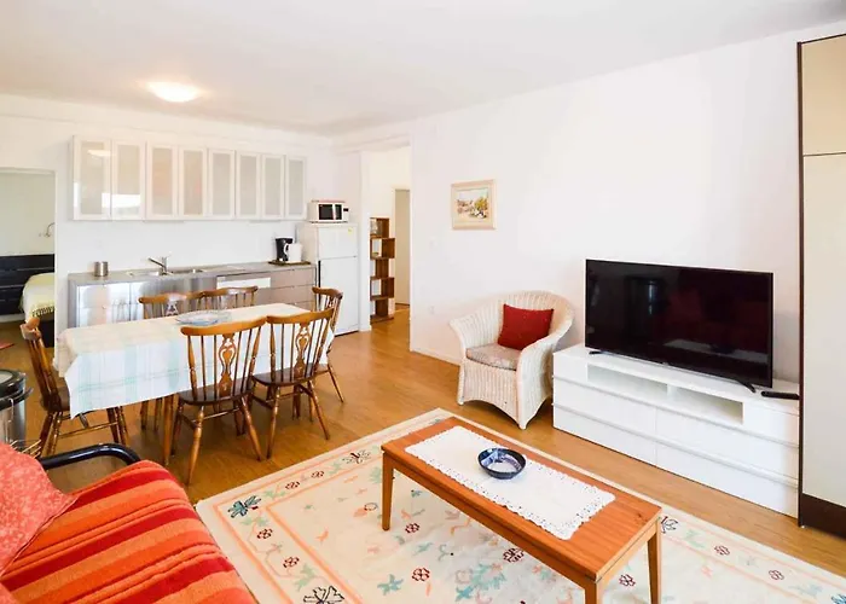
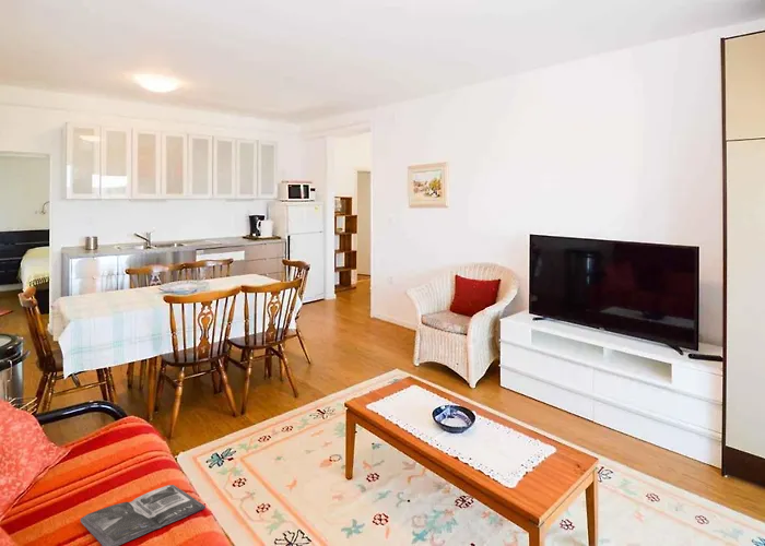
+ magazine [80,484,207,546]
